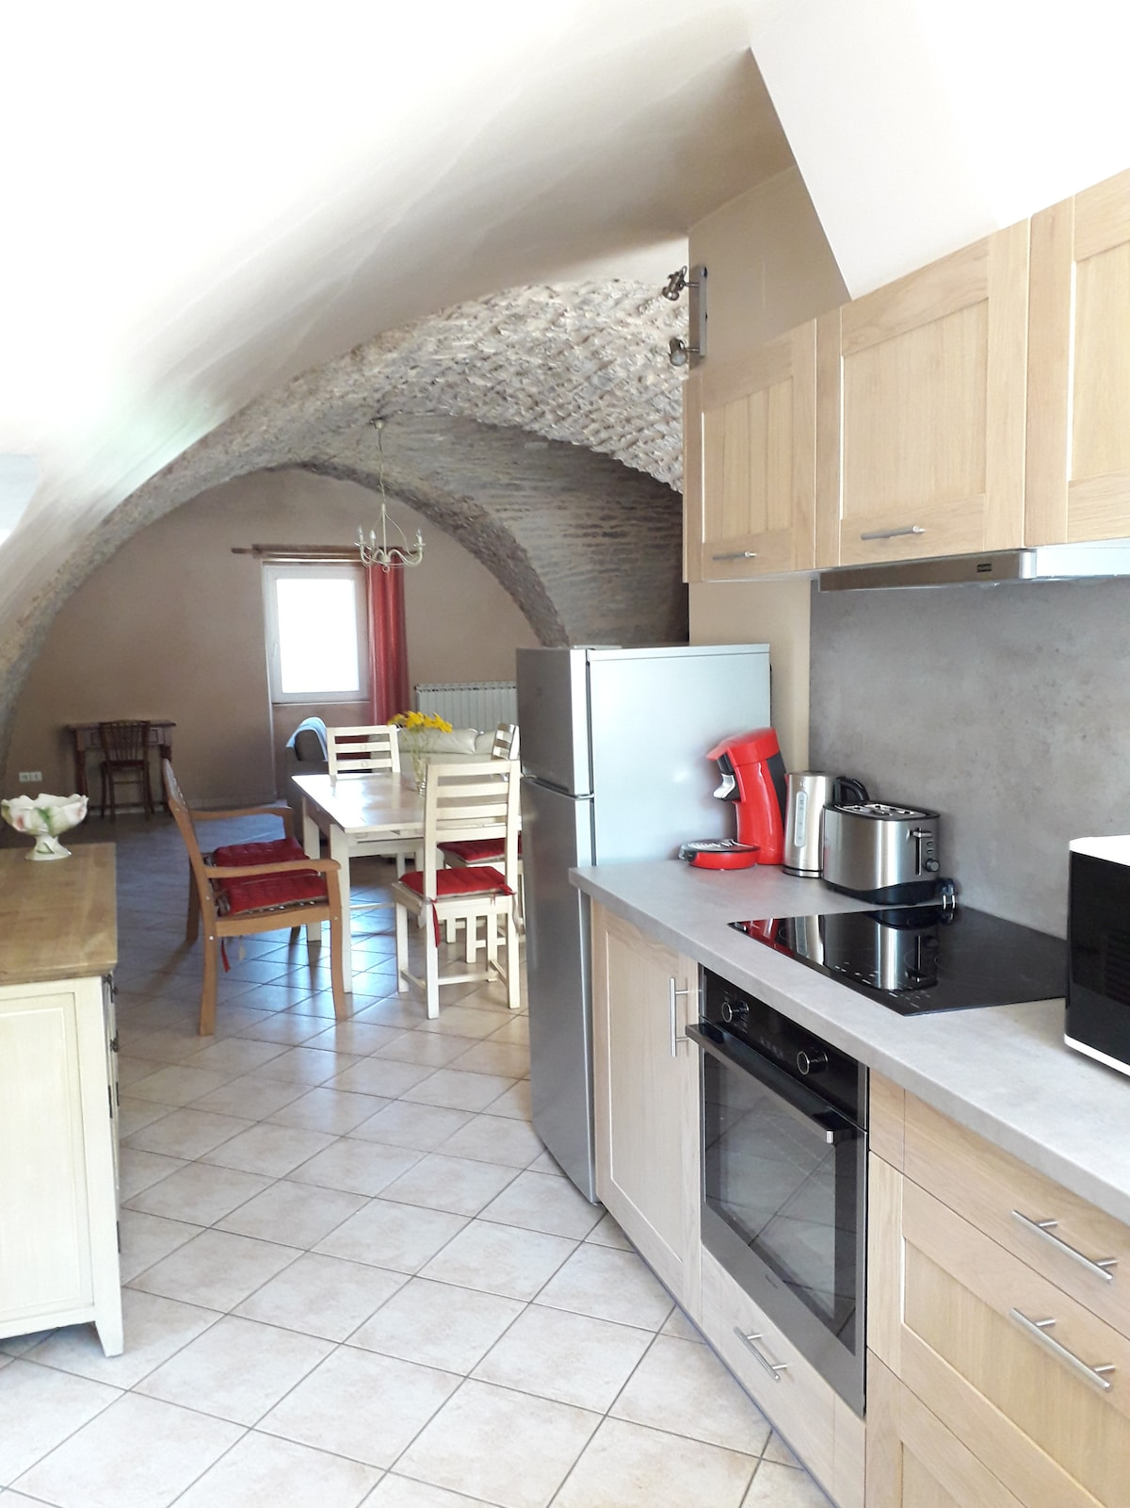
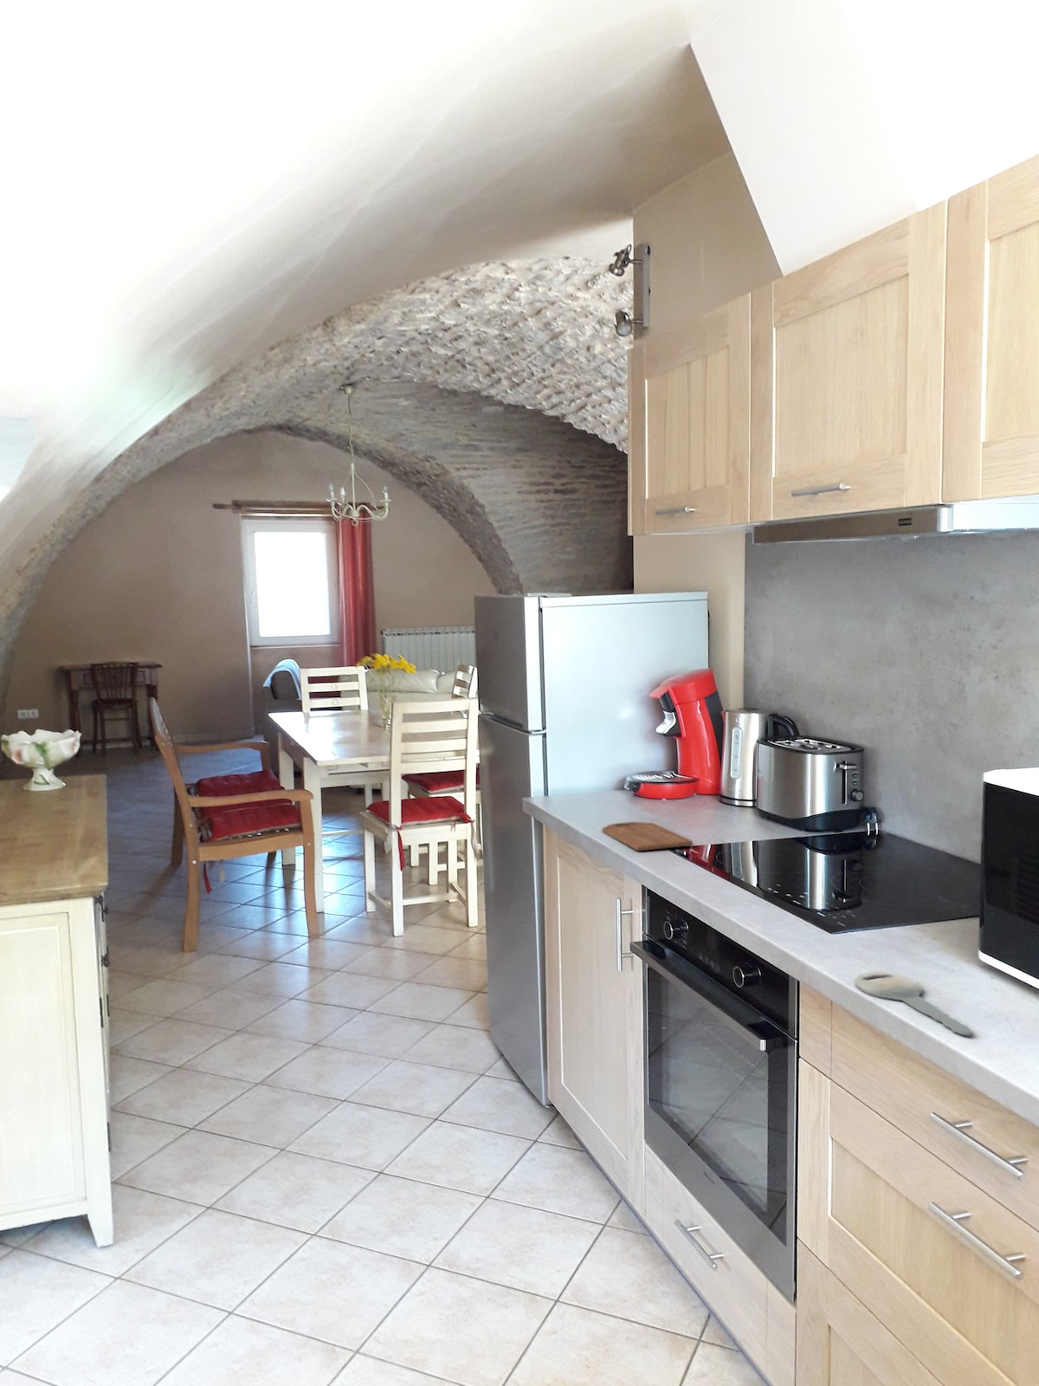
+ cutting board [601,821,693,851]
+ key [853,971,972,1037]
